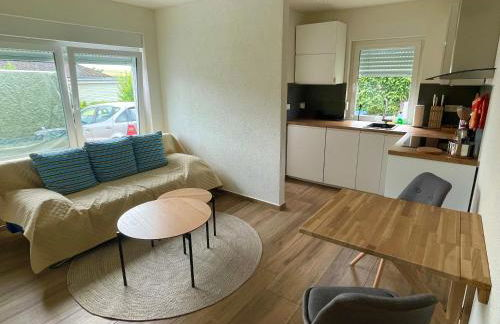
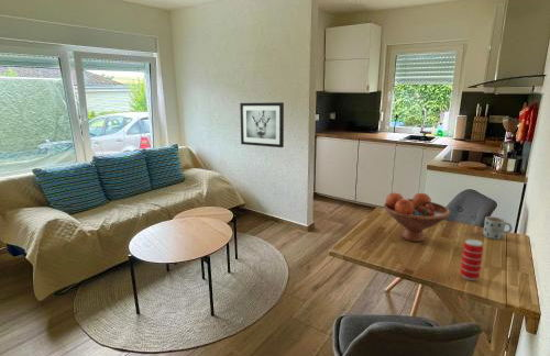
+ mug [482,215,514,241]
+ fruit bowl [383,191,451,243]
+ beverage can [459,238,484,281]
+ wall art [239,101,285,148]
